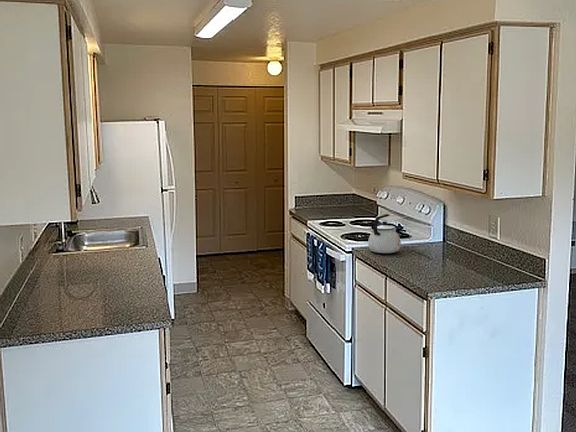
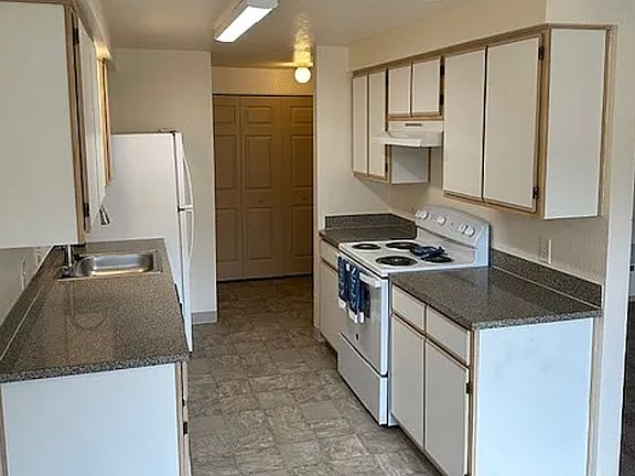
- kettle [367,213,402,254]
